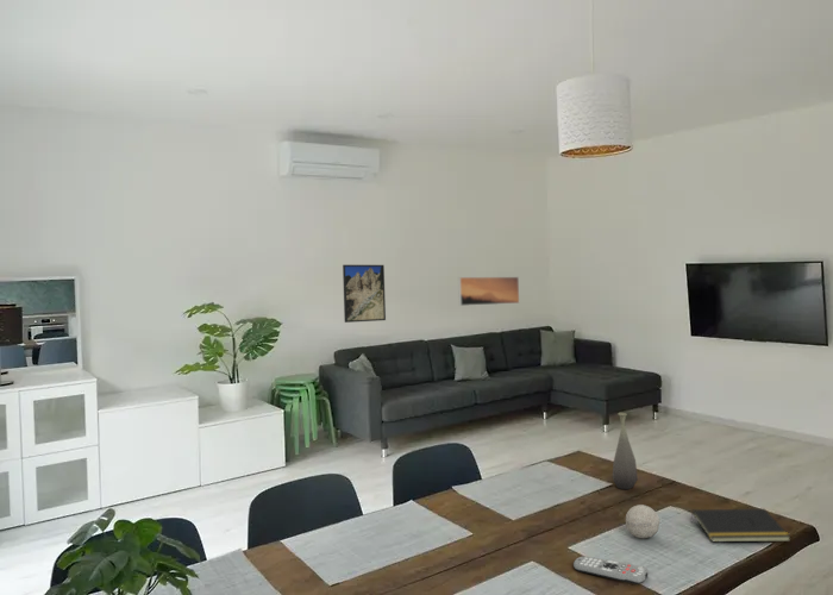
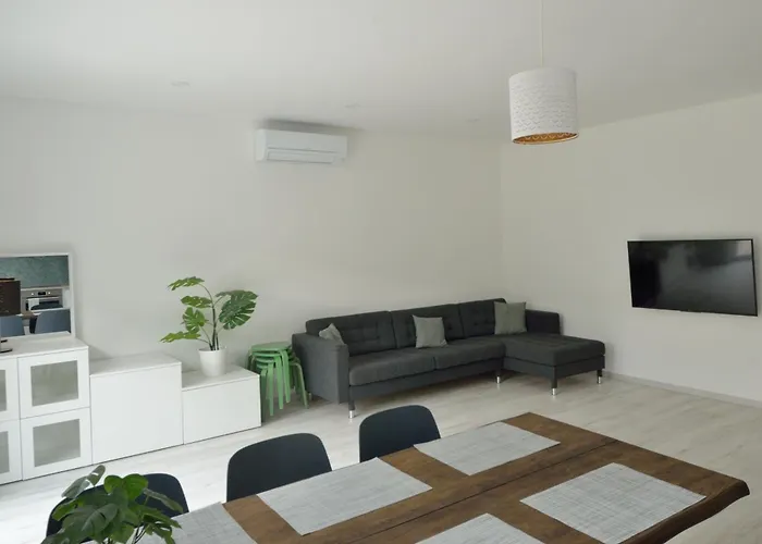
- bottle [612,412,639,490]
- remote control [572,556,650,585]
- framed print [342,264,387,324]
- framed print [457,276,520,307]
- notepad [690,508,791,543]
- decorative ball [625,503,660,539]
